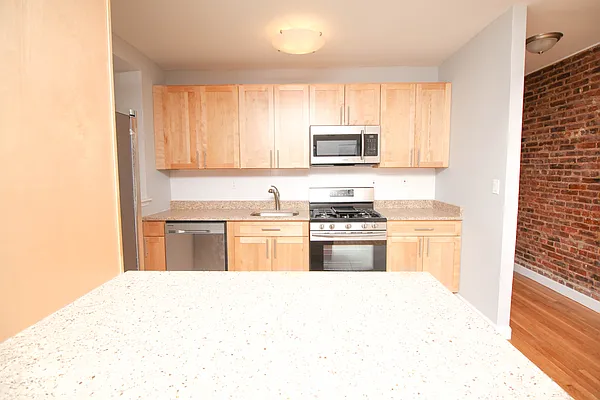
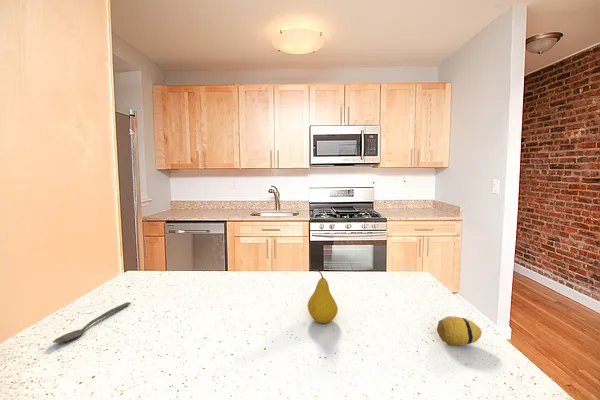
+ spoon [52,301,132,344]
+ fruit [307,268,339,324]
+ decorative egg [436,315,483,347]
